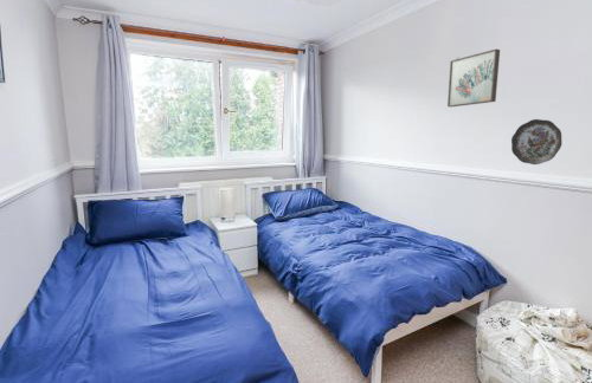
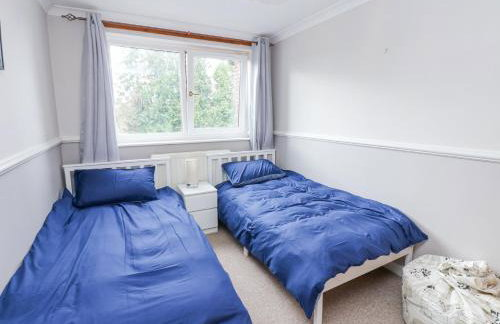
- wall art [446,48,501,108]
- decorative plate [510,118,562,165]
